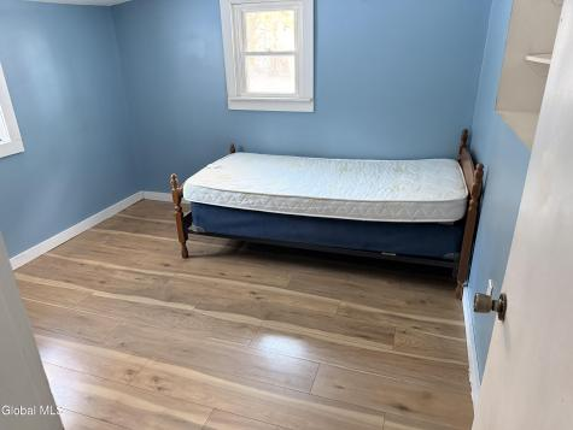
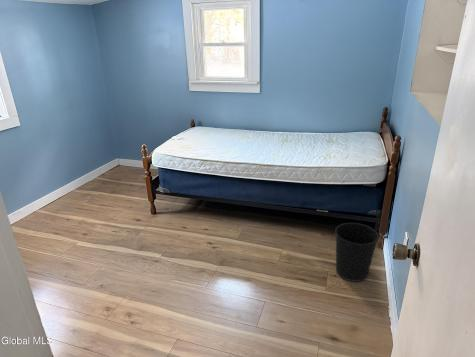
+ wastebasket [334,222,380,283]
